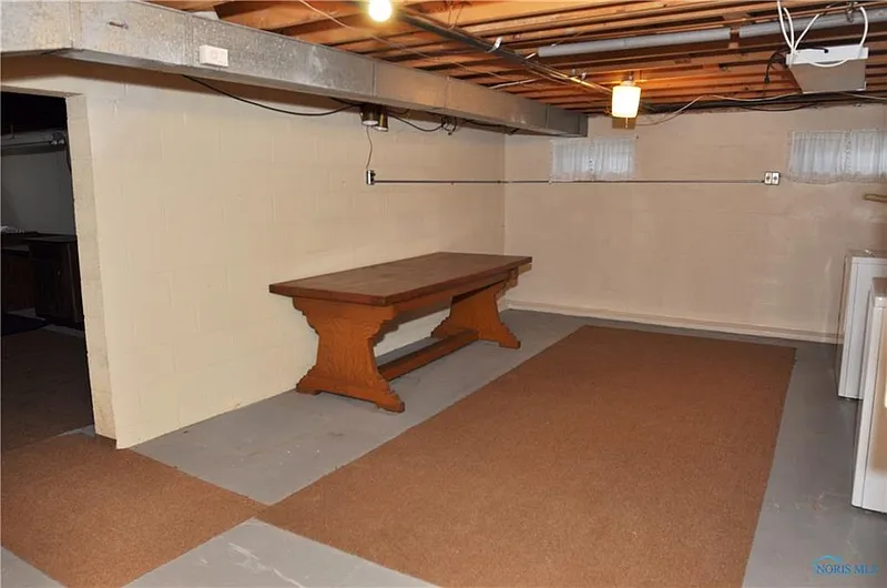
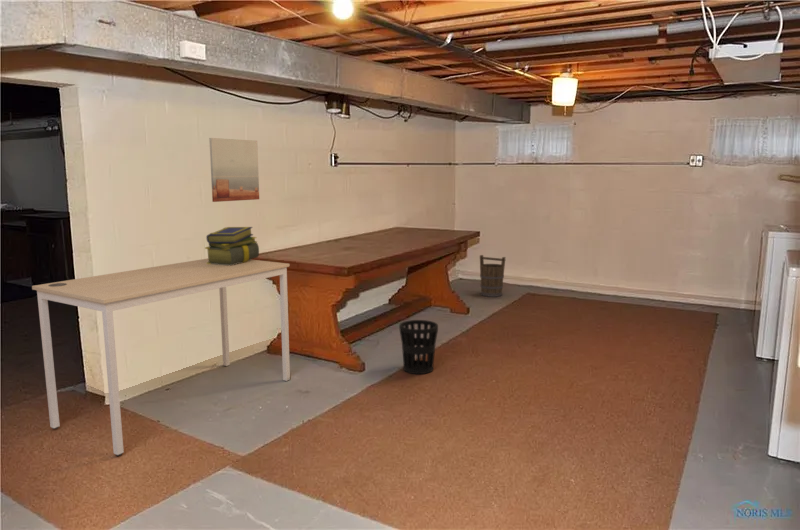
+ desk [31,258,291,457]
+ stack of books [204,226,260,266]
+ wastebasket [398,319,439,375]
+ wall art [208,137,260,203]
+ bucket [479,254,506,298]
